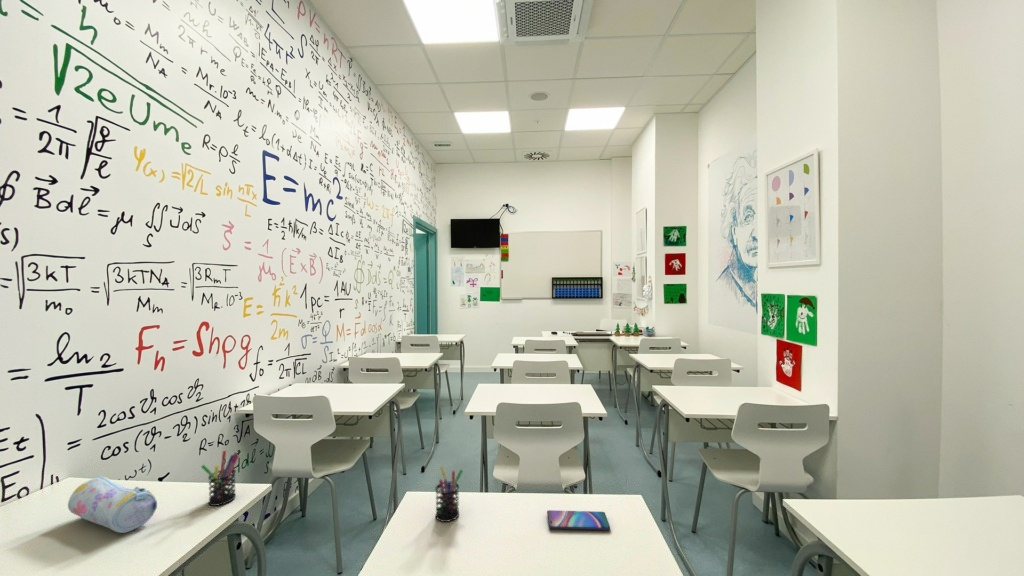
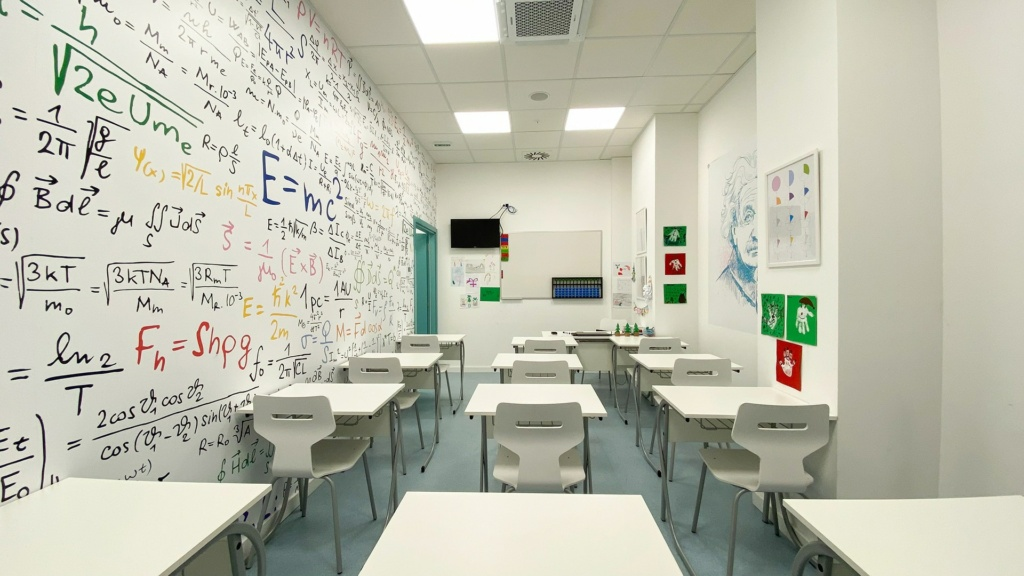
- pen holder [200,450,240,507]
- smartphone [546,509,611,531]
- pen holder [434,465,464,523]
- pencil case [67,475,158,534]
